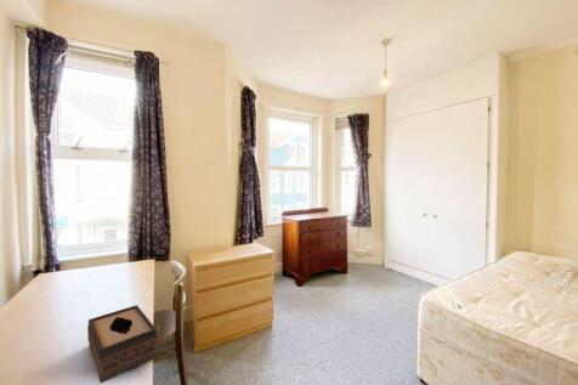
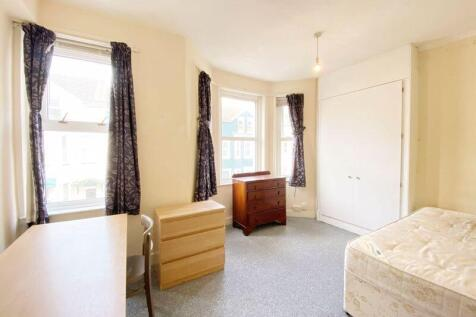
- tissue box [86,304,159,384]
